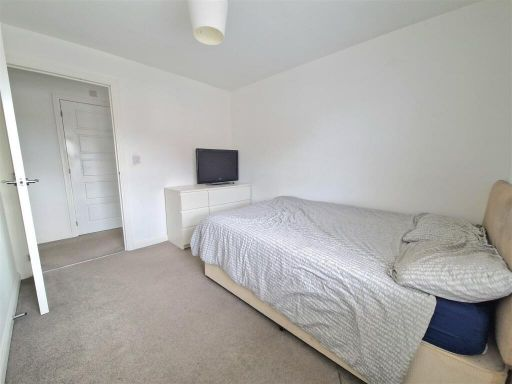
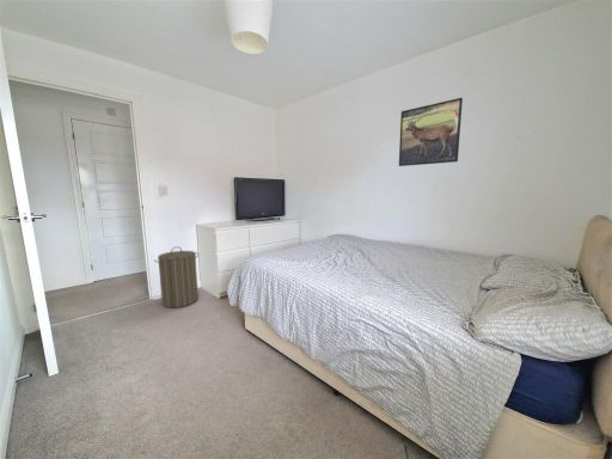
+ laundry hamper [153,245,200,308]
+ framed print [398,97,464,167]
